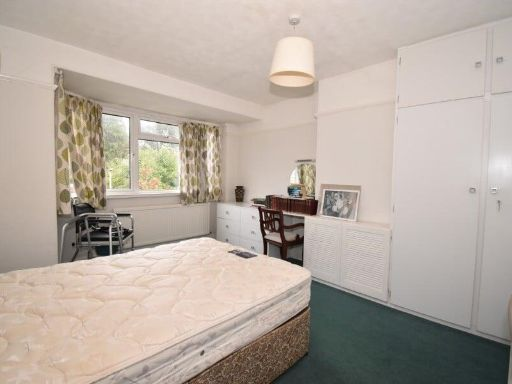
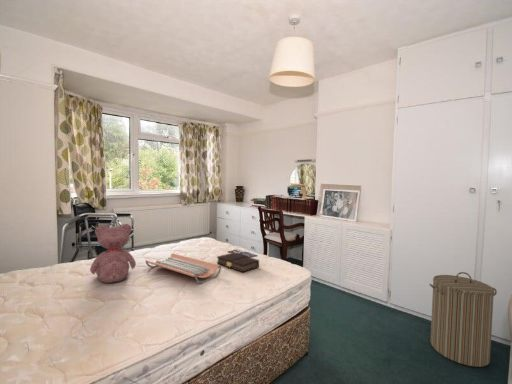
+ teddy bear [89,223,137,284]
+ laundry hamper [428,271,498,368]
+ book [216,252,260,273]
+ tray [144,252,222,284]
